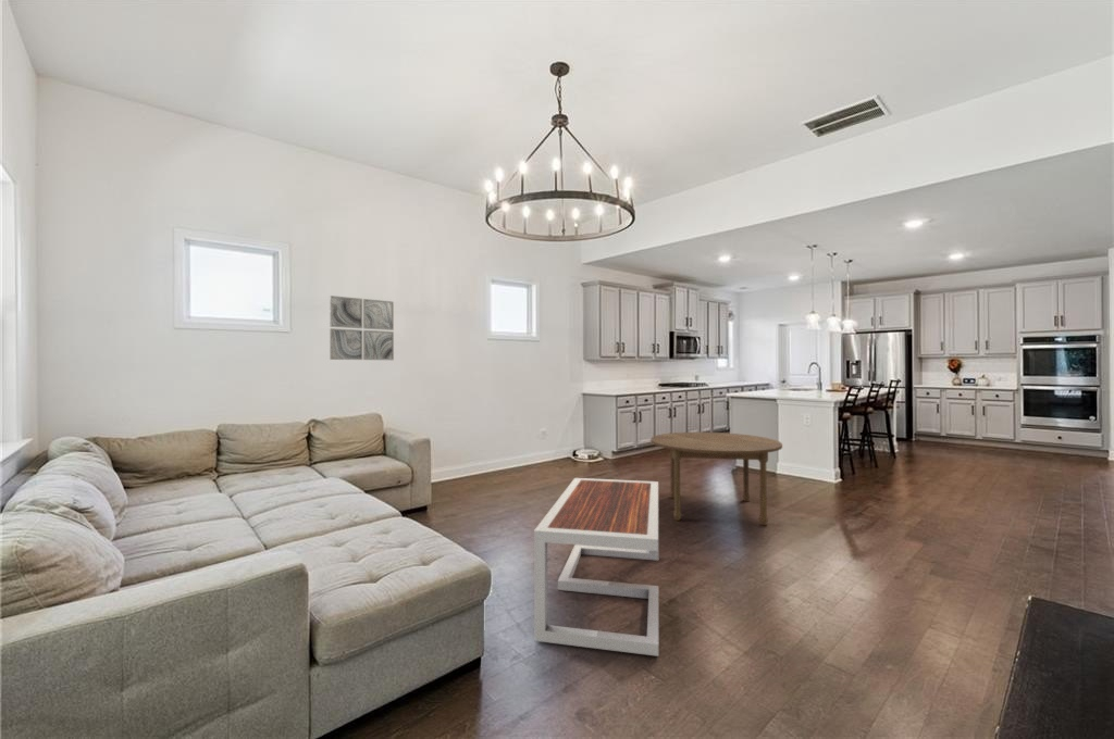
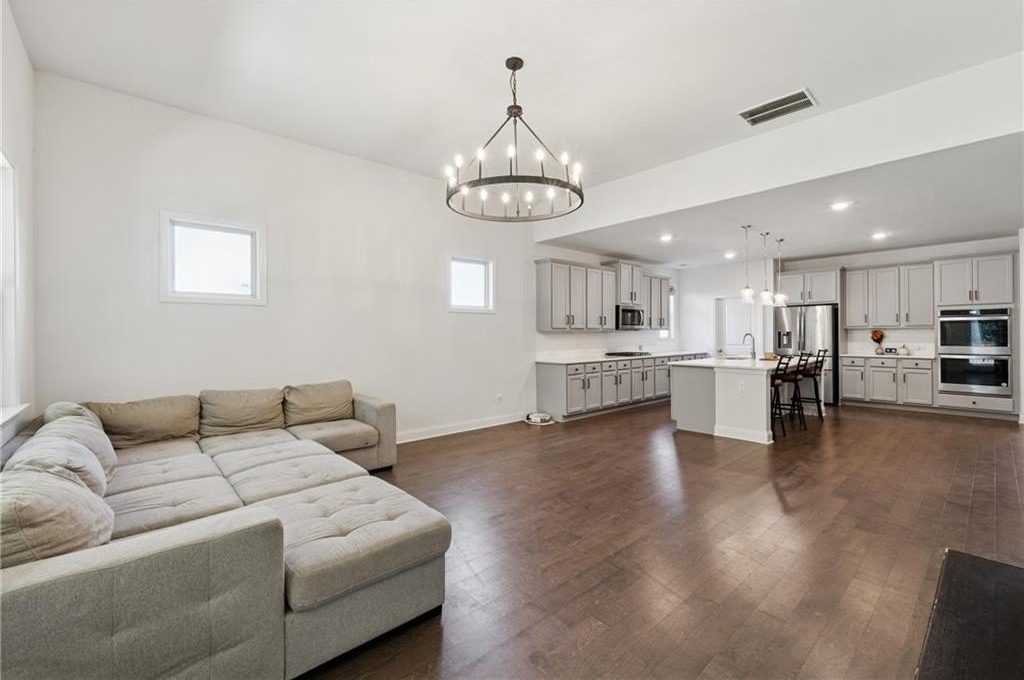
- wall art [329,295,395,361]
- dining table [649,431,783,526]
- coffee table [533,477,659,657]
